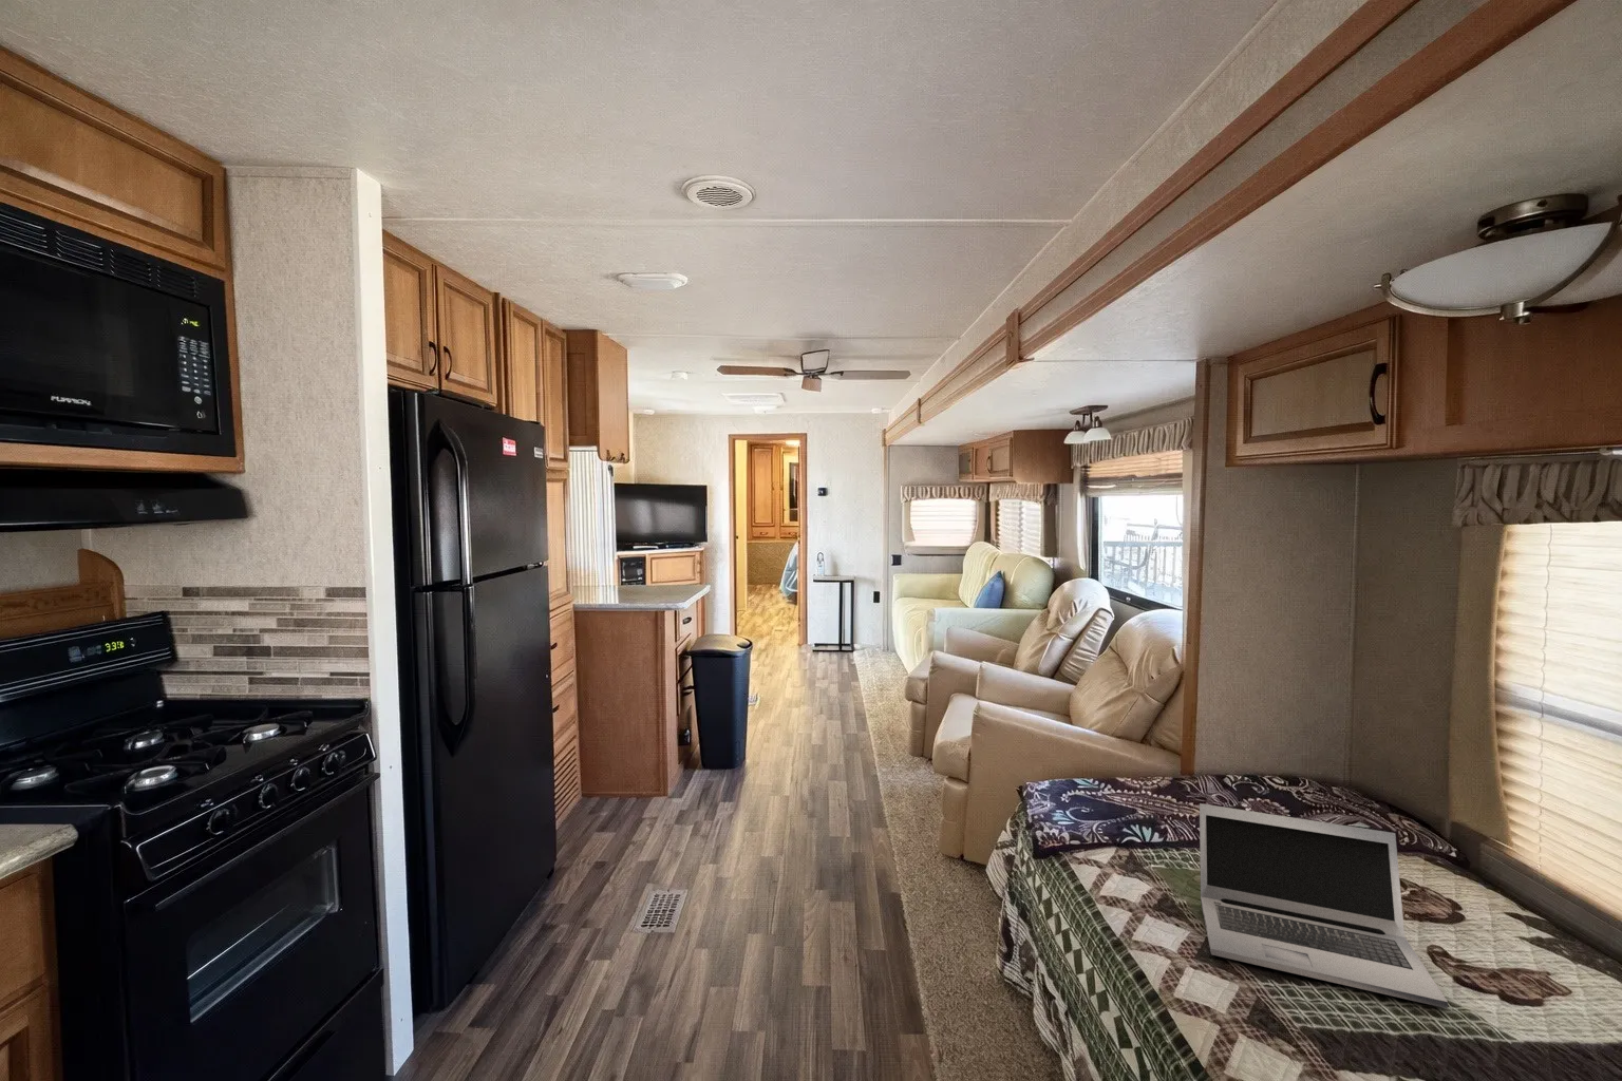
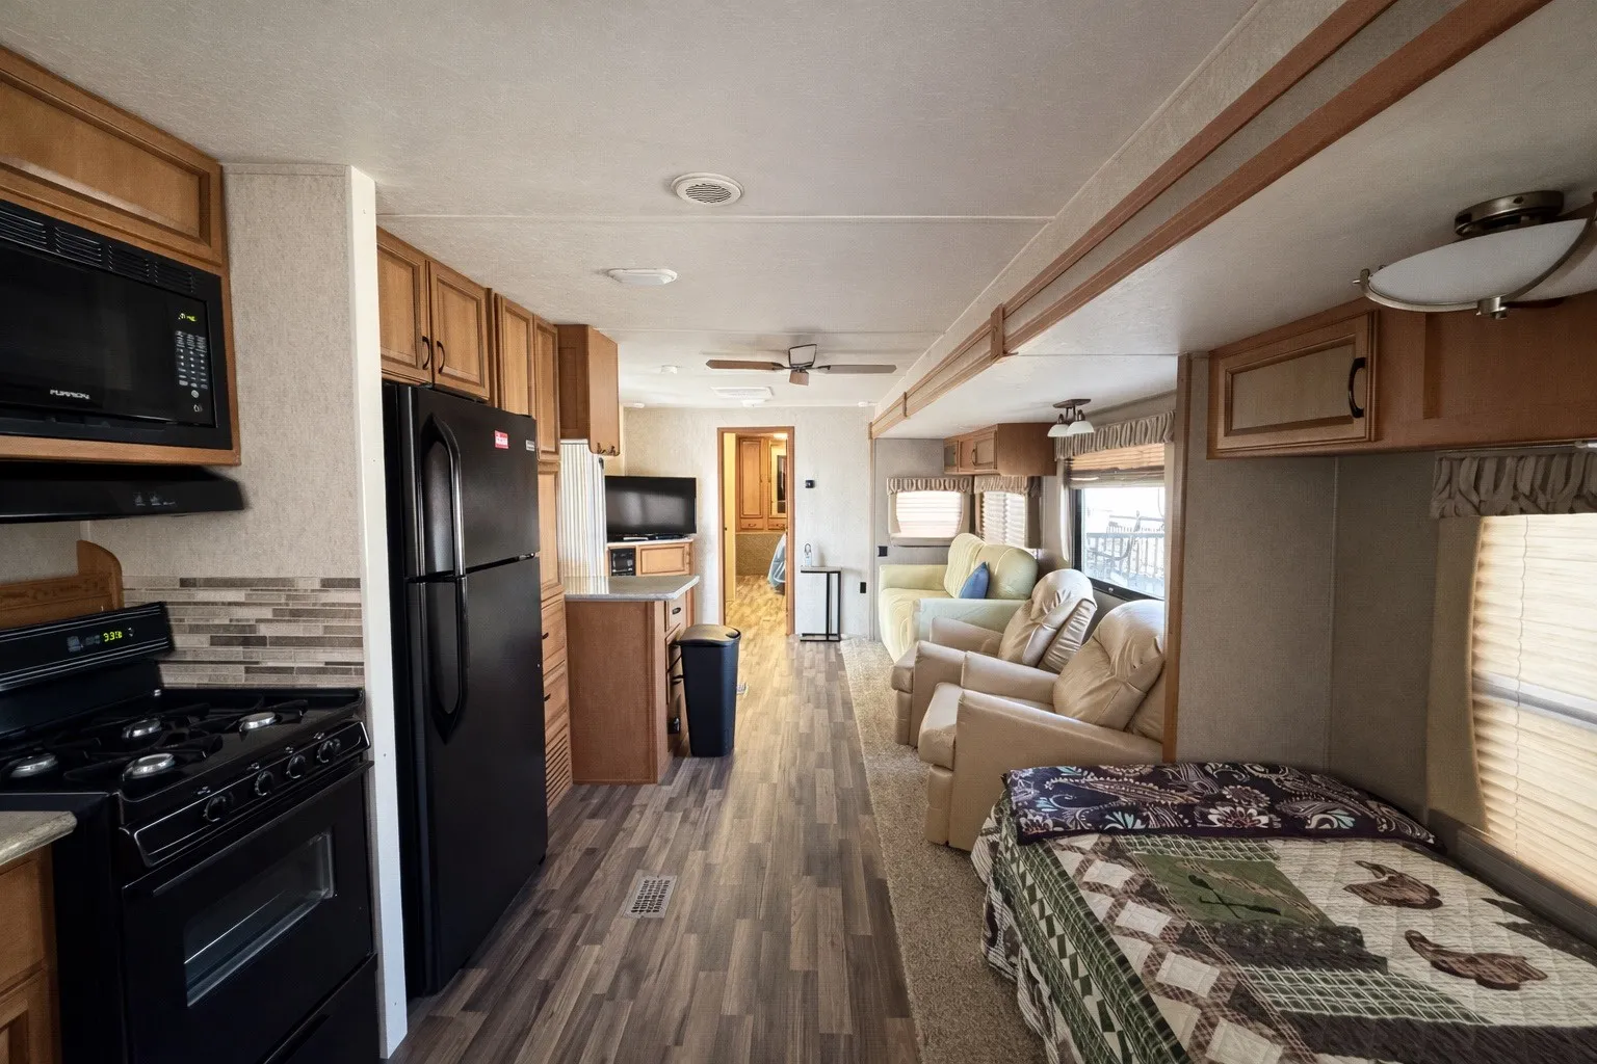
- laptop [1198,802,1449,1010]
